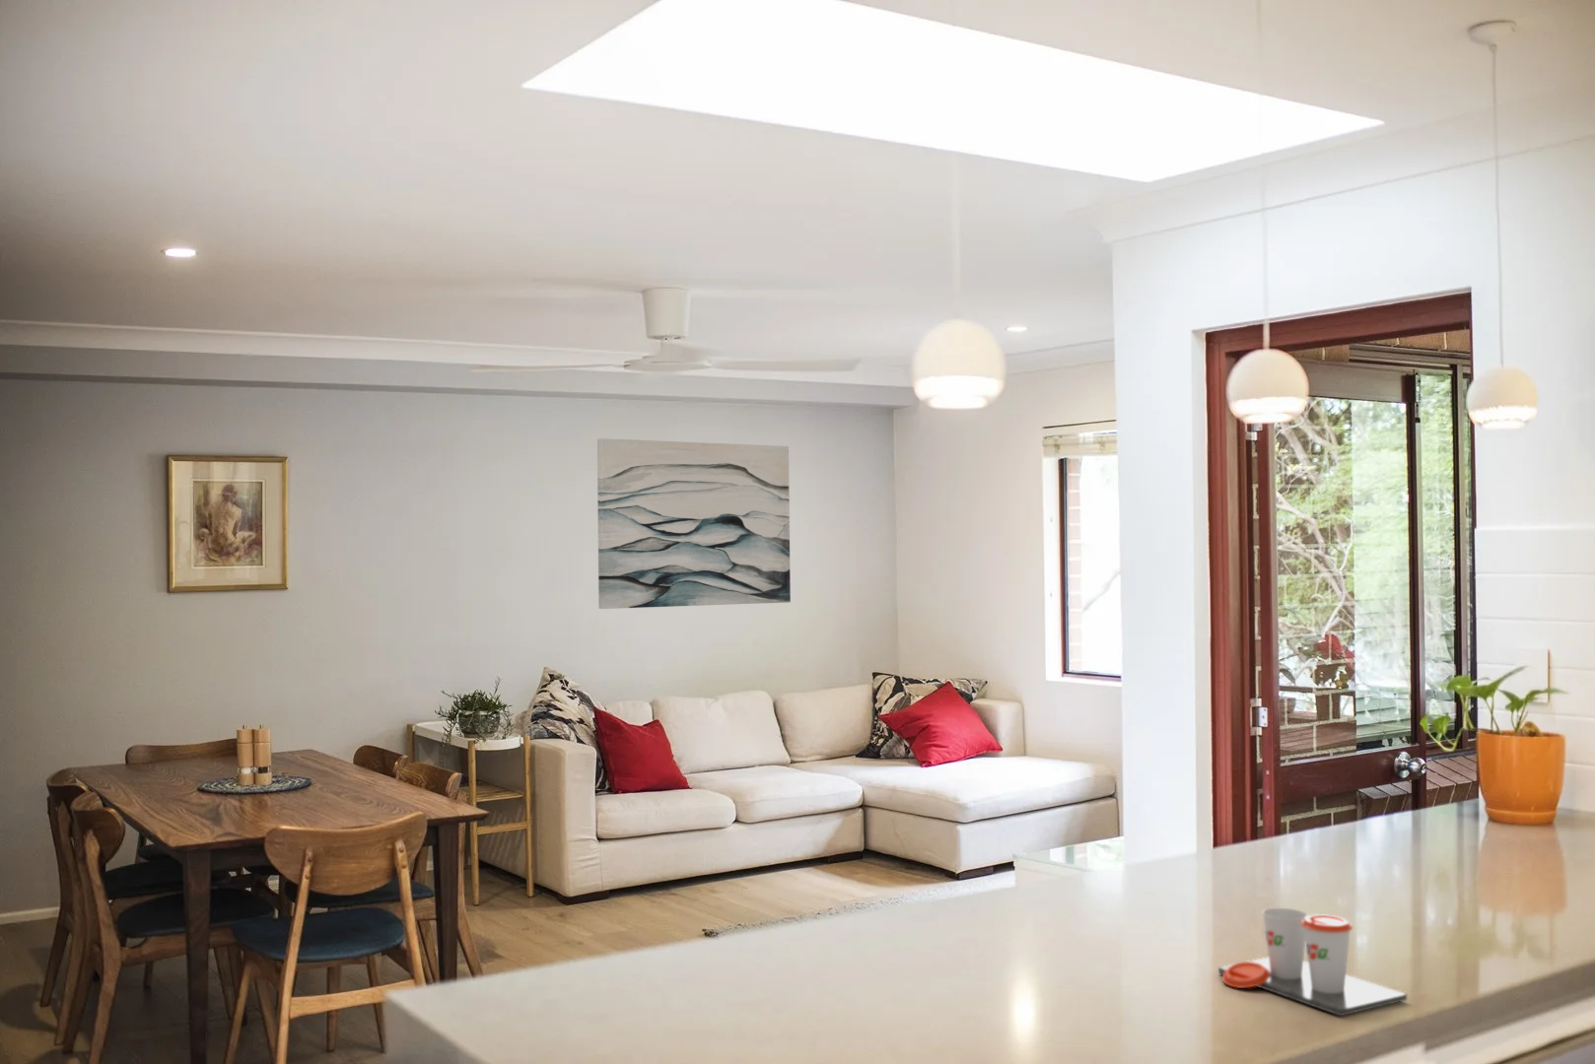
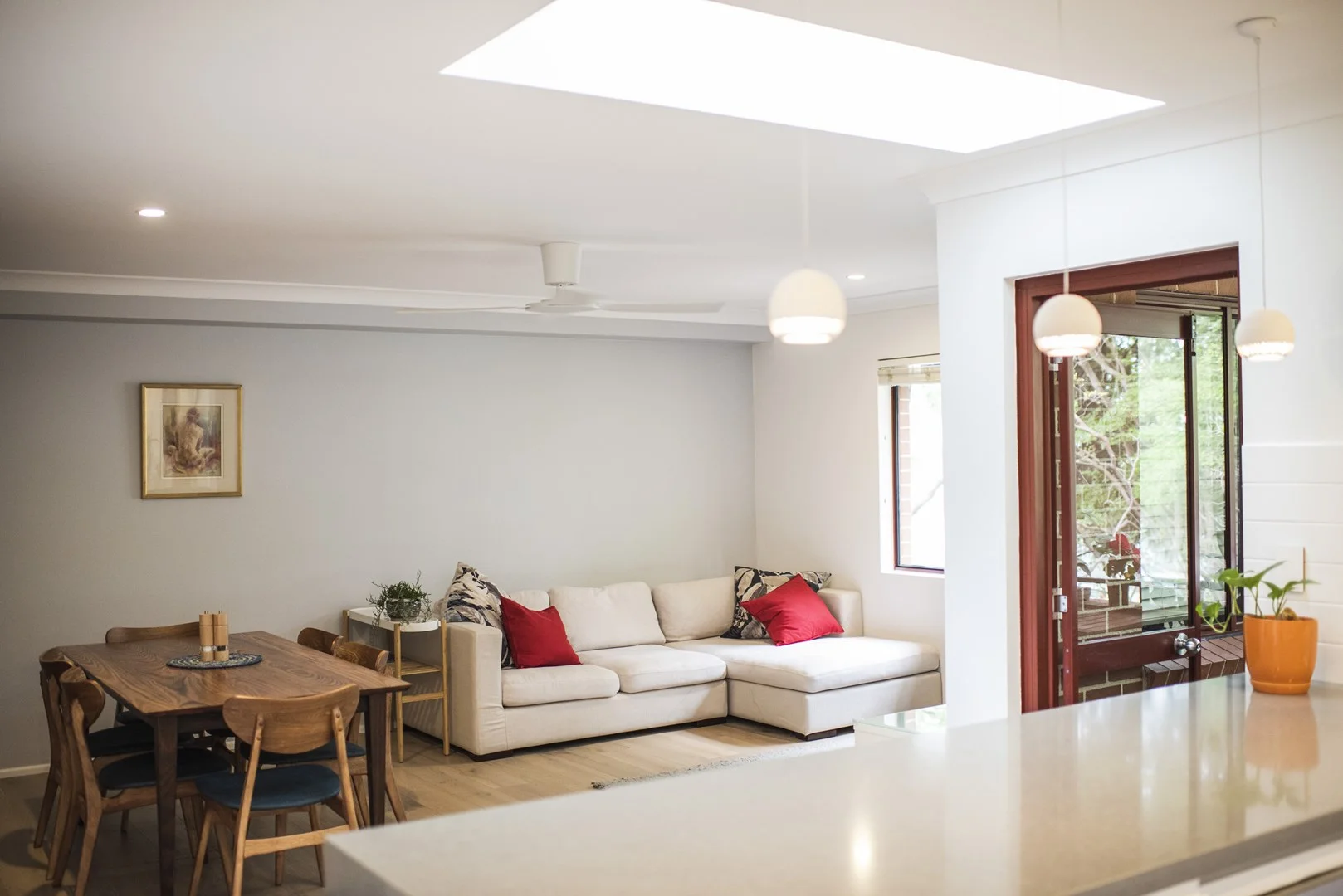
- cup [1217,907,1407,1016]
- wall art [596,437,792,610]
